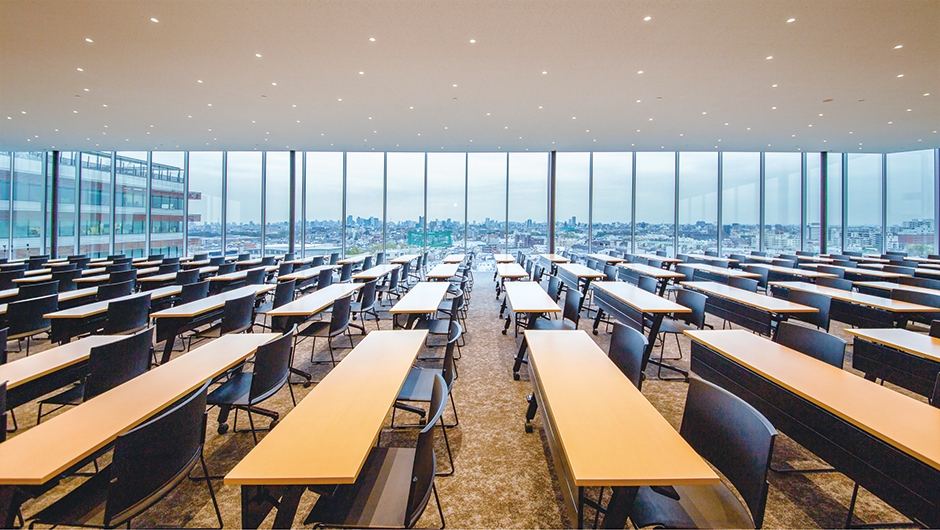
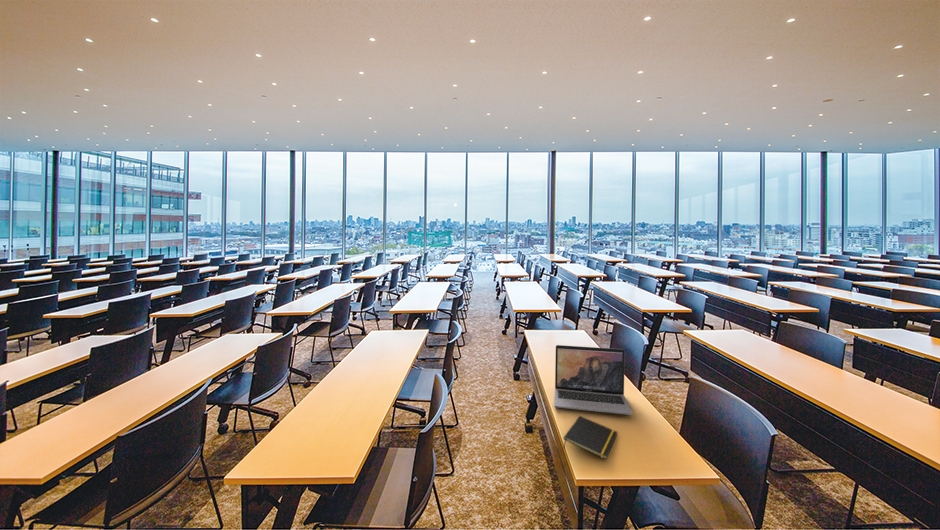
+ notepad [562,415,619,460]
+ laptop [553,344,633,416]
